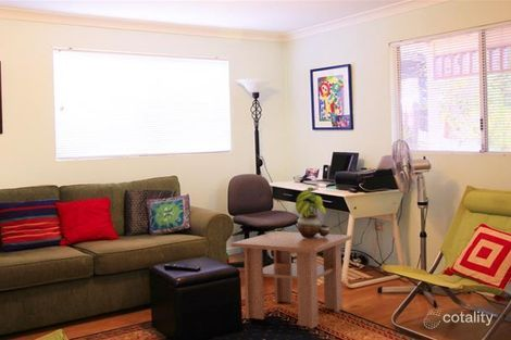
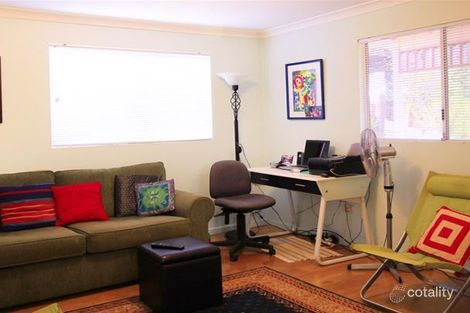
- coffee table [230,230,353,330]
- potted plant [295,186,331,238]
